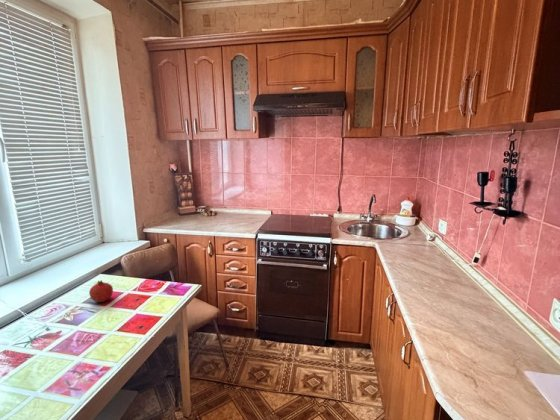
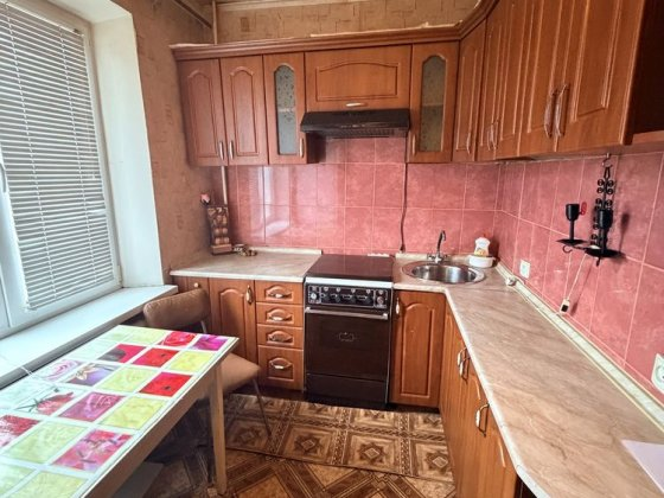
- fruit [88,279,114,303]
